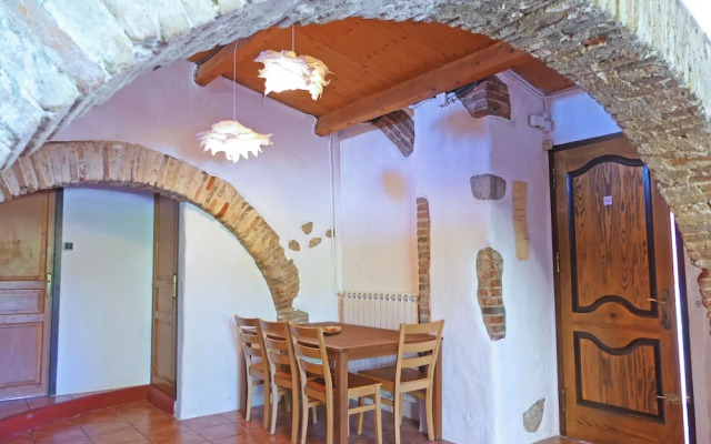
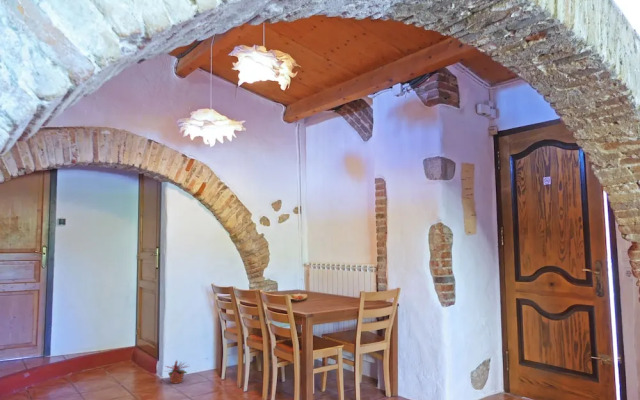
+ potted plant [164,359,190,385]
